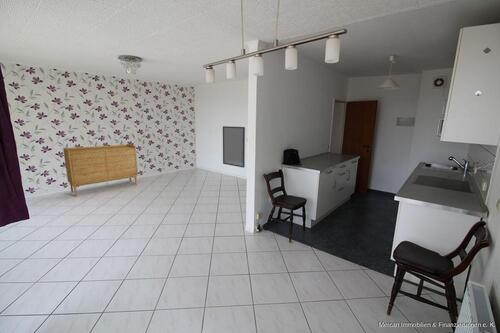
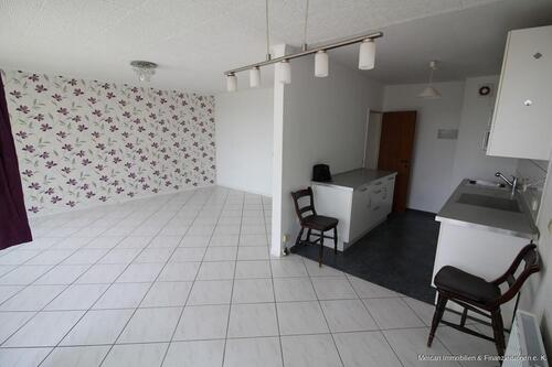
- home mirror [222,125,246,169]
- sideboard [62,143,139,197]
